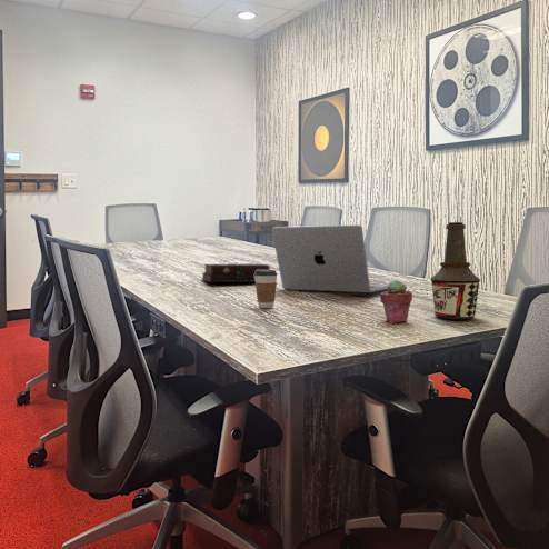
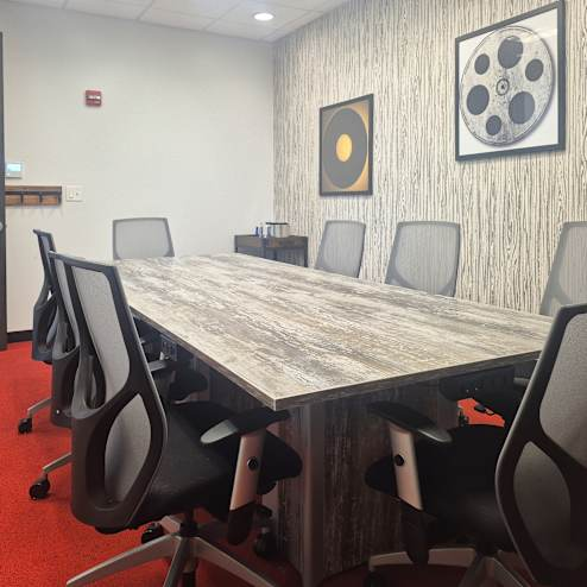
- potted succulent [379,279,413,325]
- coffee cup [254,269,279,309]
- bottle [429,221,481,320]
- hardback book [201,262,271,283]
- laptop [271,223,389,293]
